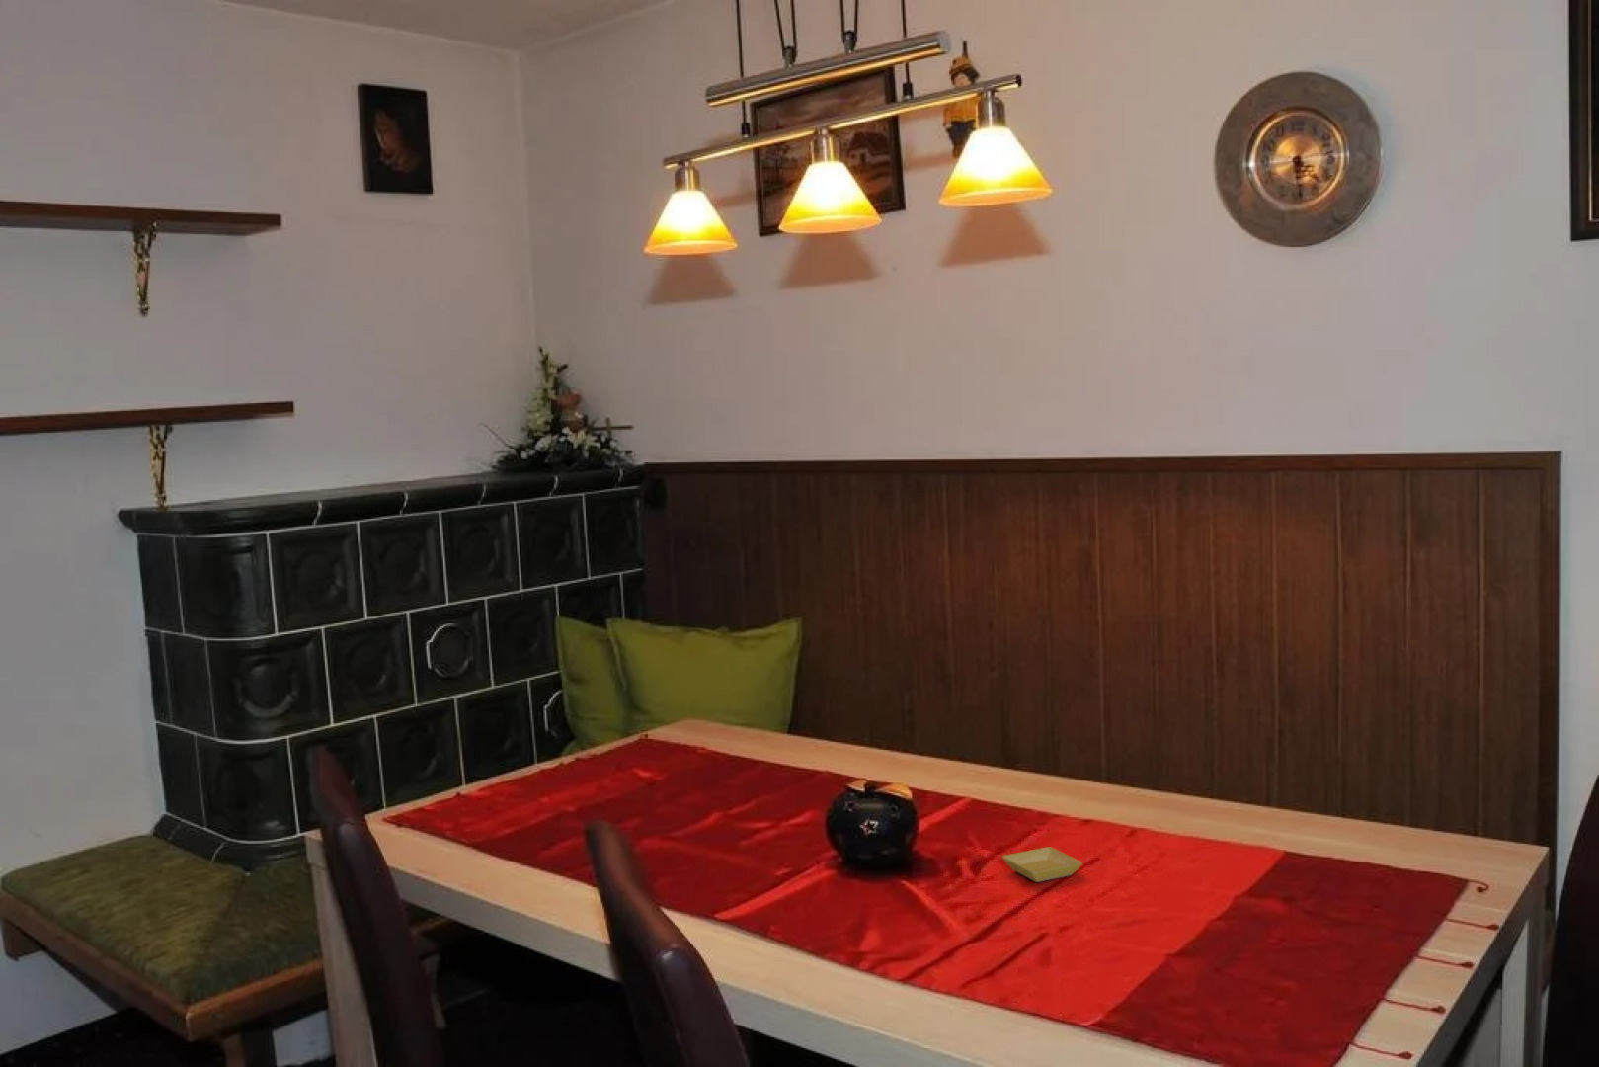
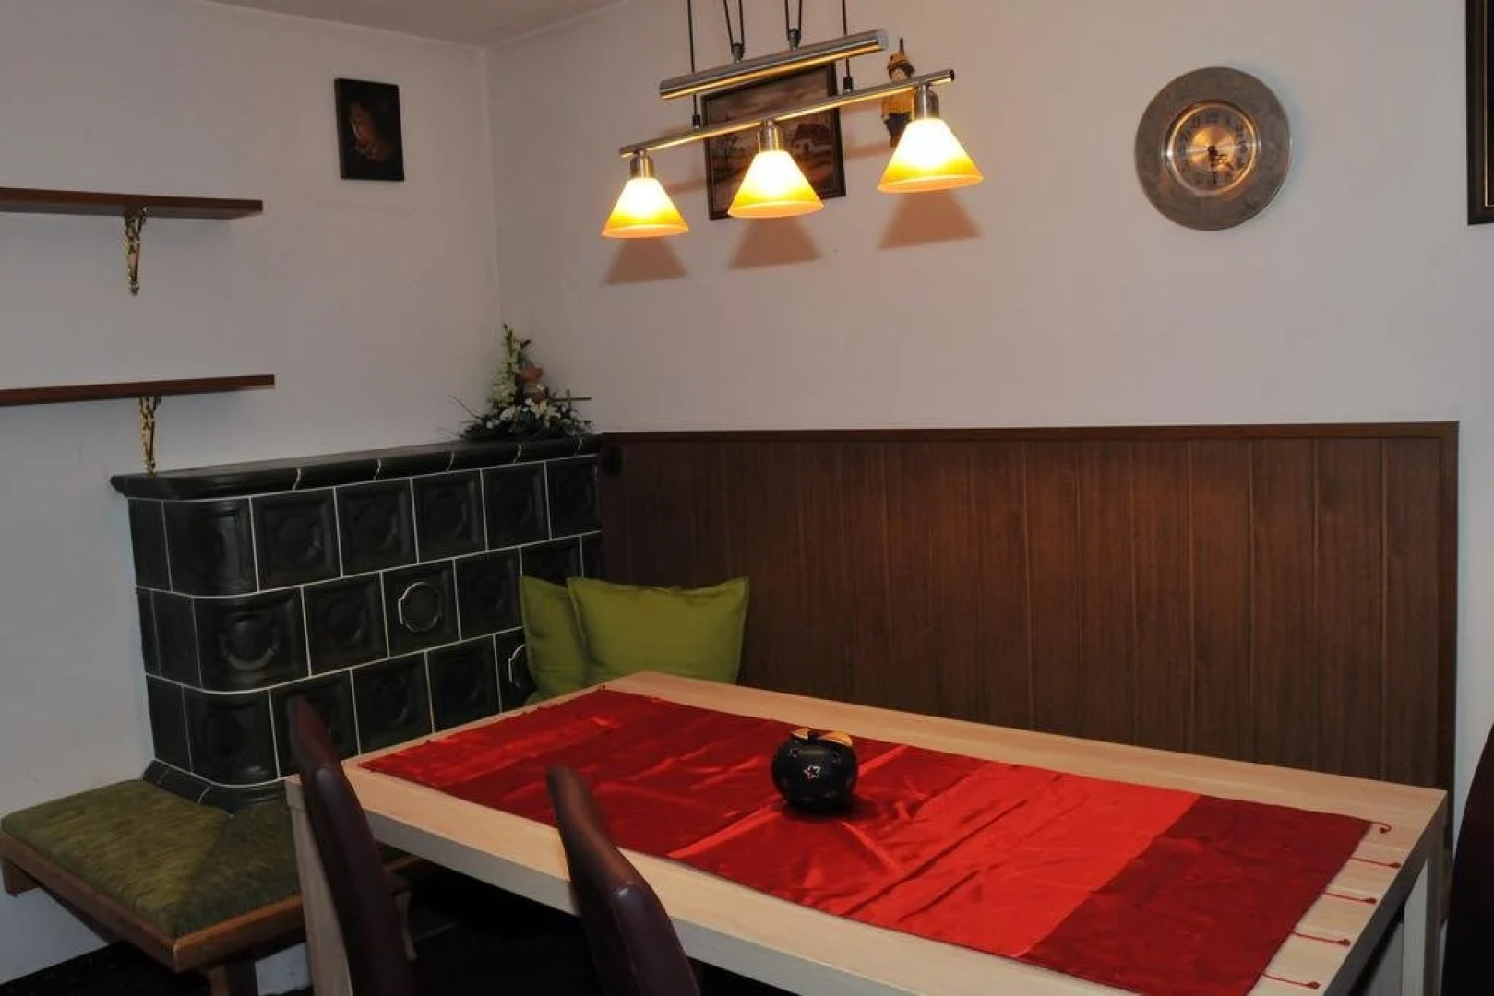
- saucer [1001,846,1083,884]
